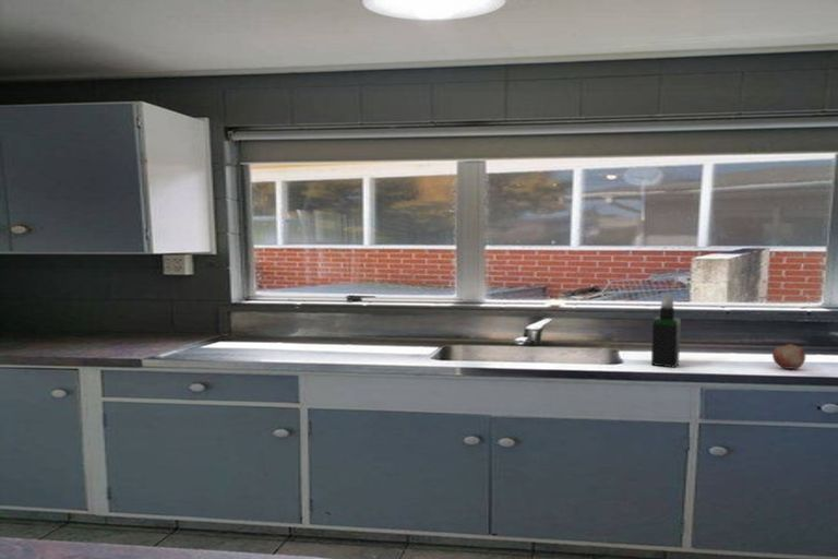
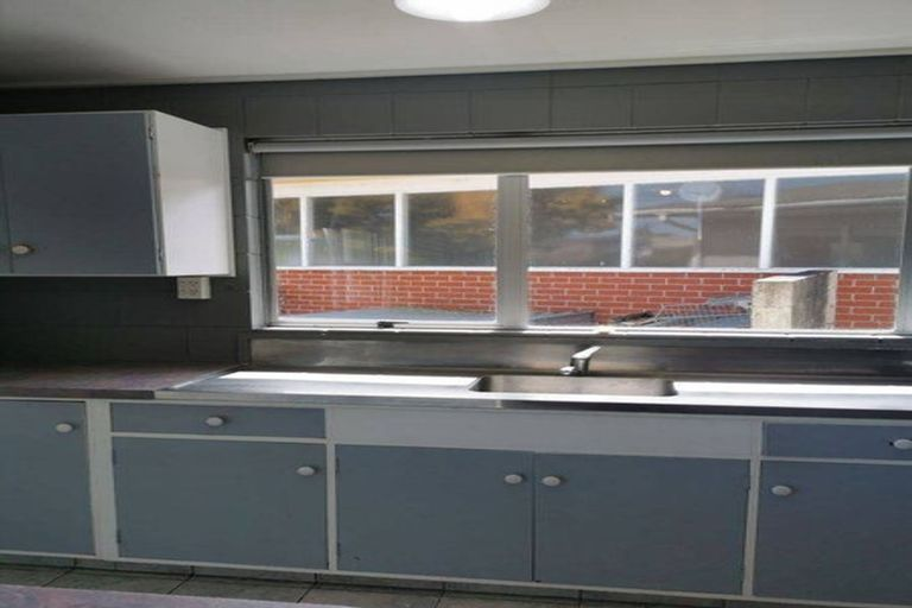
- fruit [771,343,806,370]
- spray bottle [650,293,682,369]
